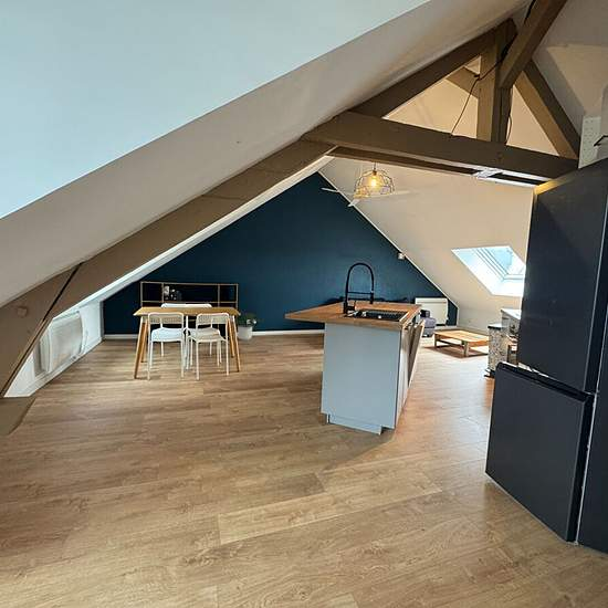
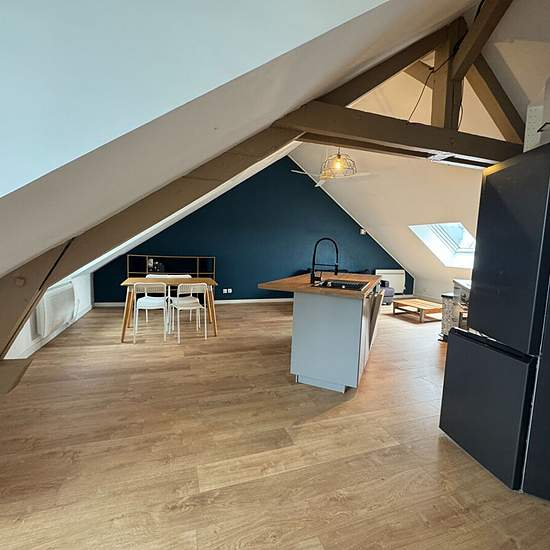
- potted plant [234,311,264,342]
